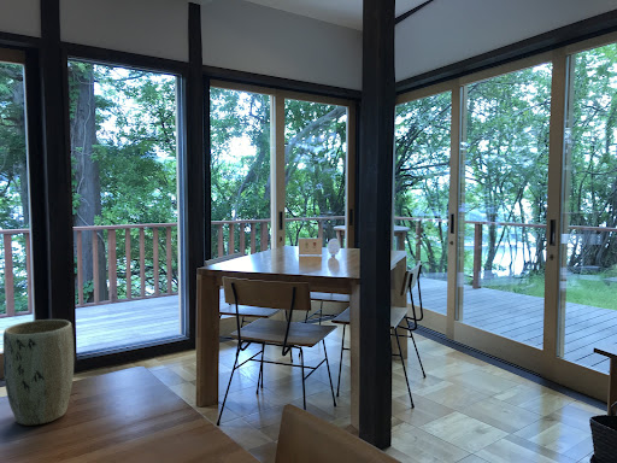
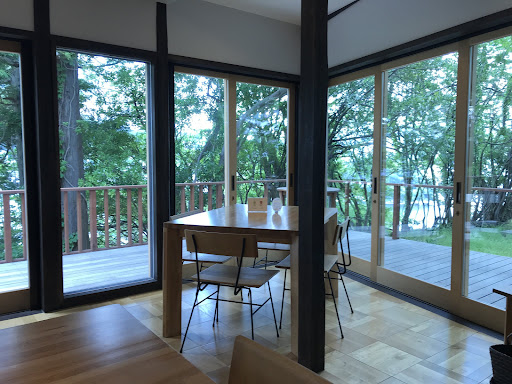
- plant pot [2,318,75,427]
